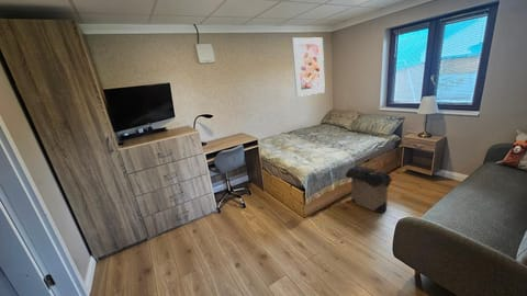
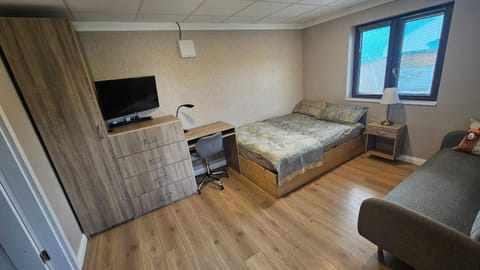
- laundry hamper [345,158,394,214]
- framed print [291,36,326,98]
